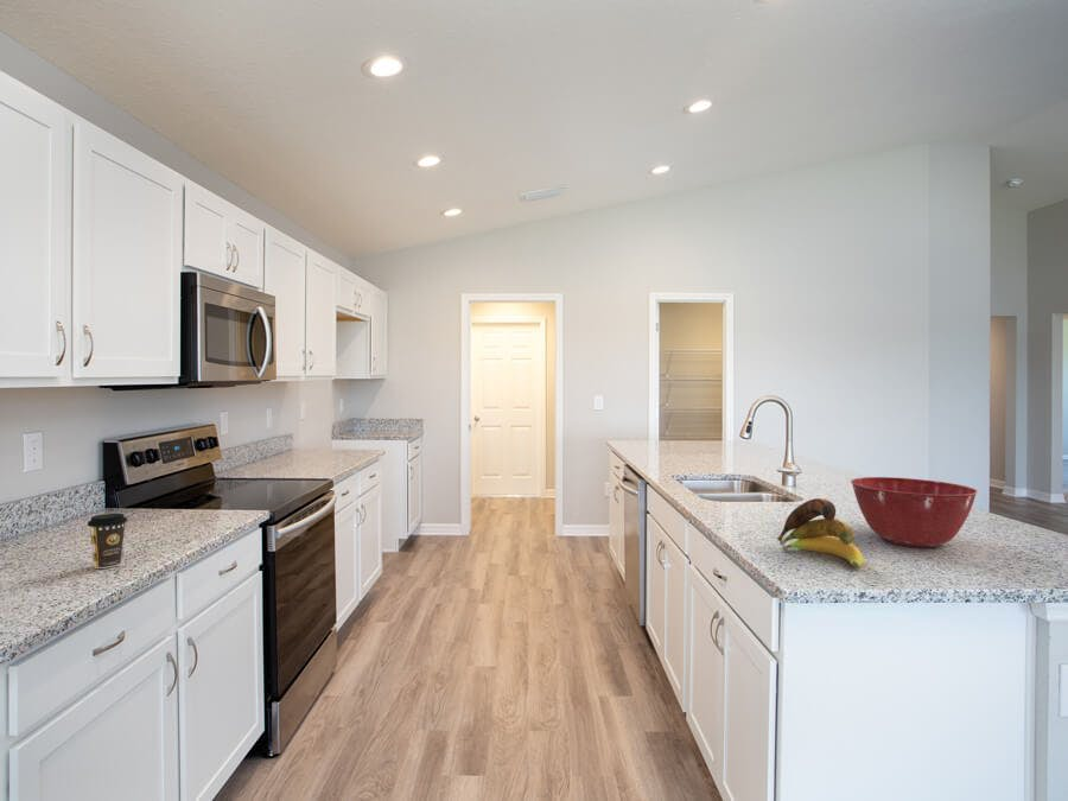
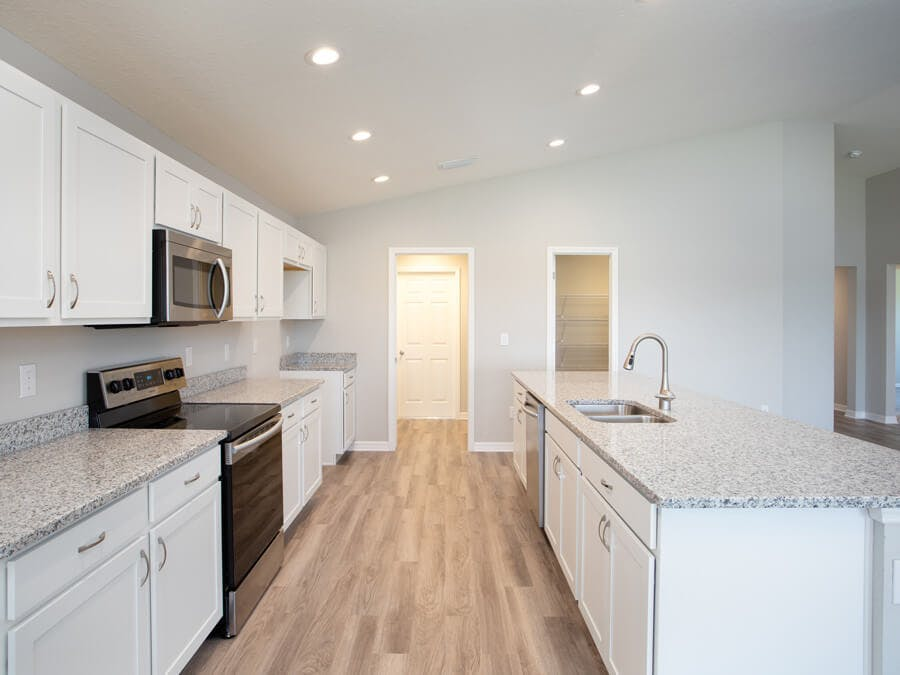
- banana [776,497,865,568]
- coffee cup [87,513,128,570]
- mixing bowl [850,476,979,548]
